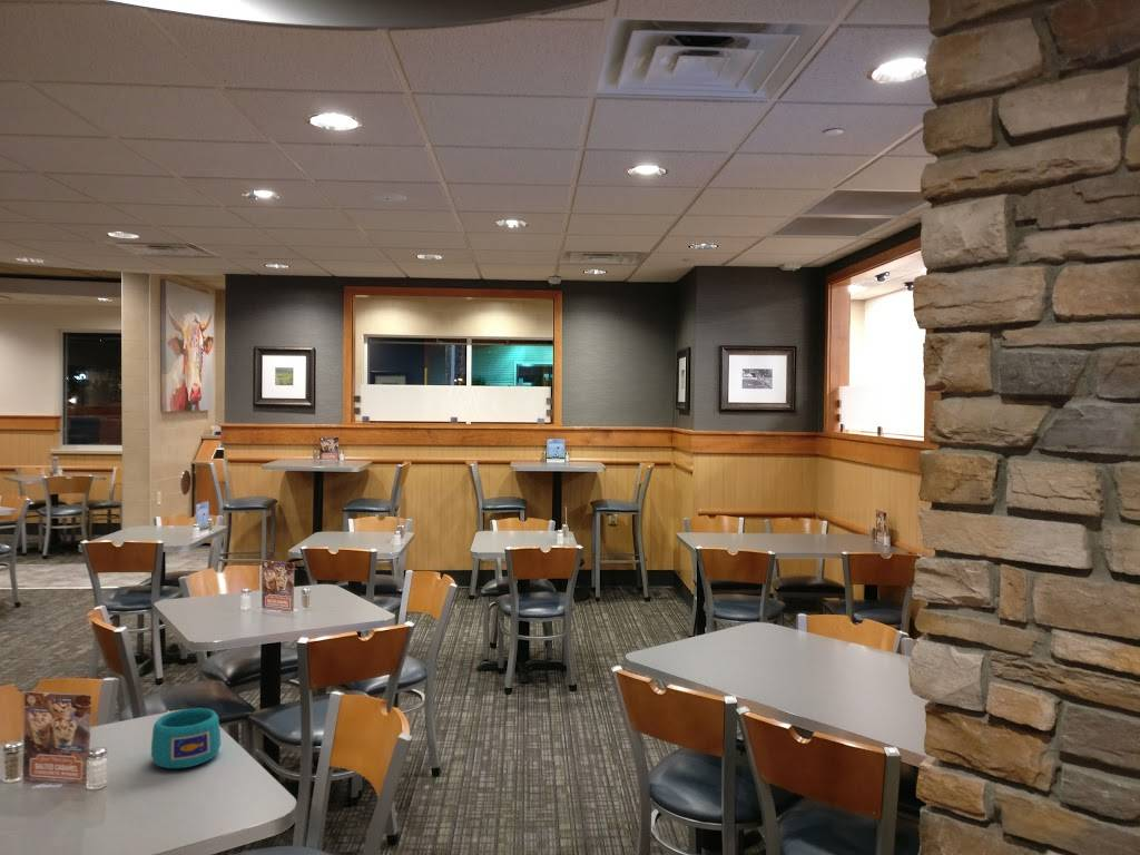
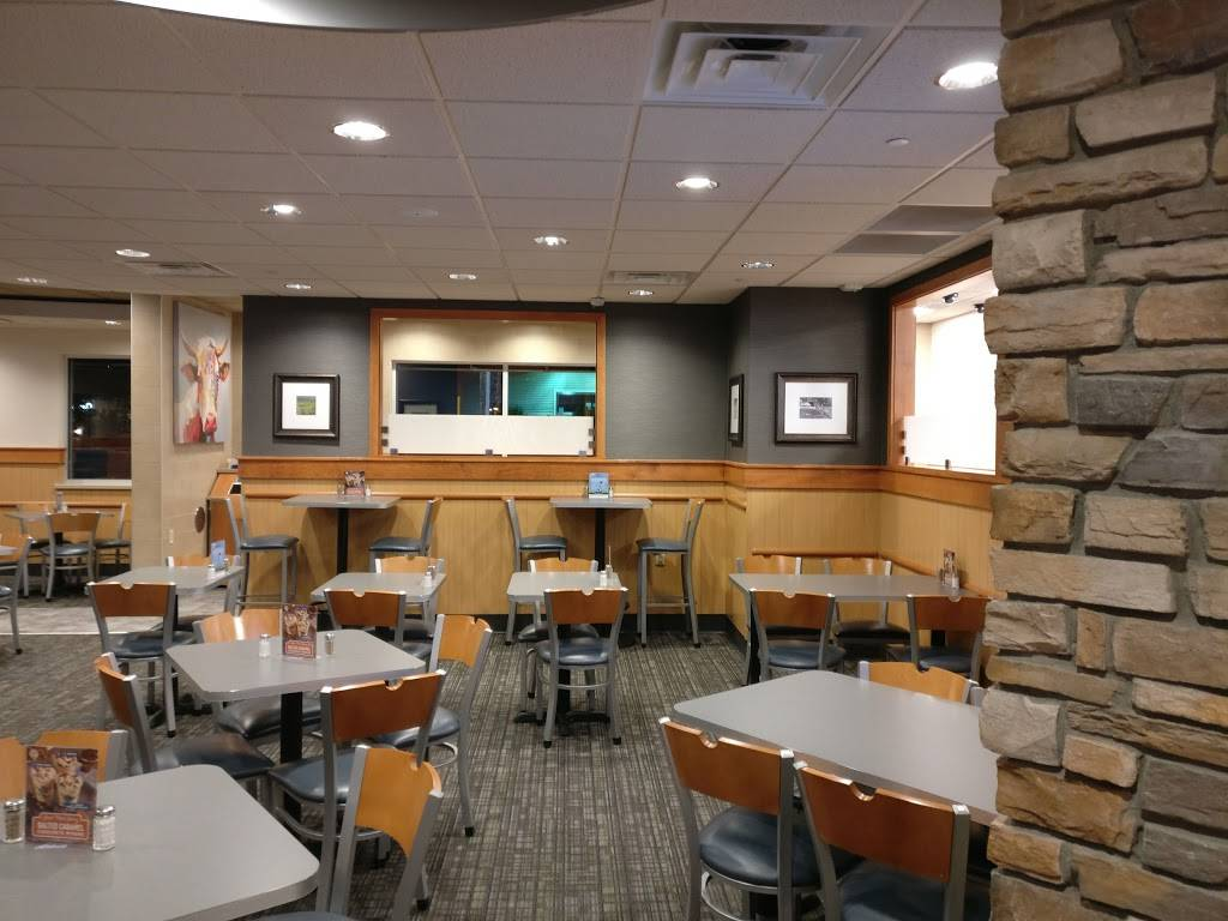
- cup [150,707,222,769]
